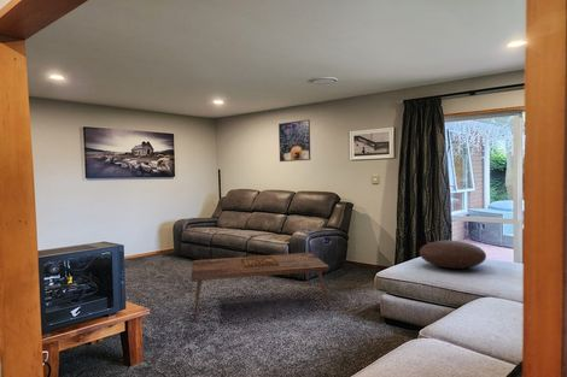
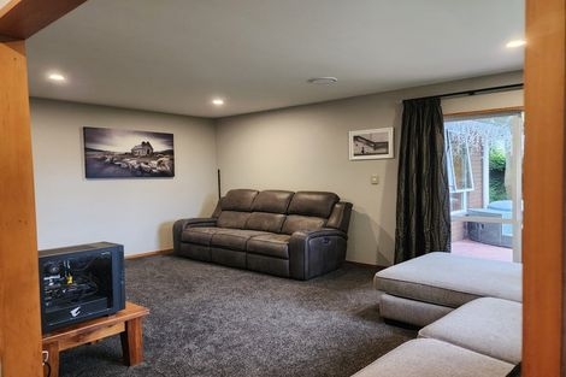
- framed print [277,118,311,163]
- coffee table [189,252,331,322]
- cushion [419,240,487,270]
